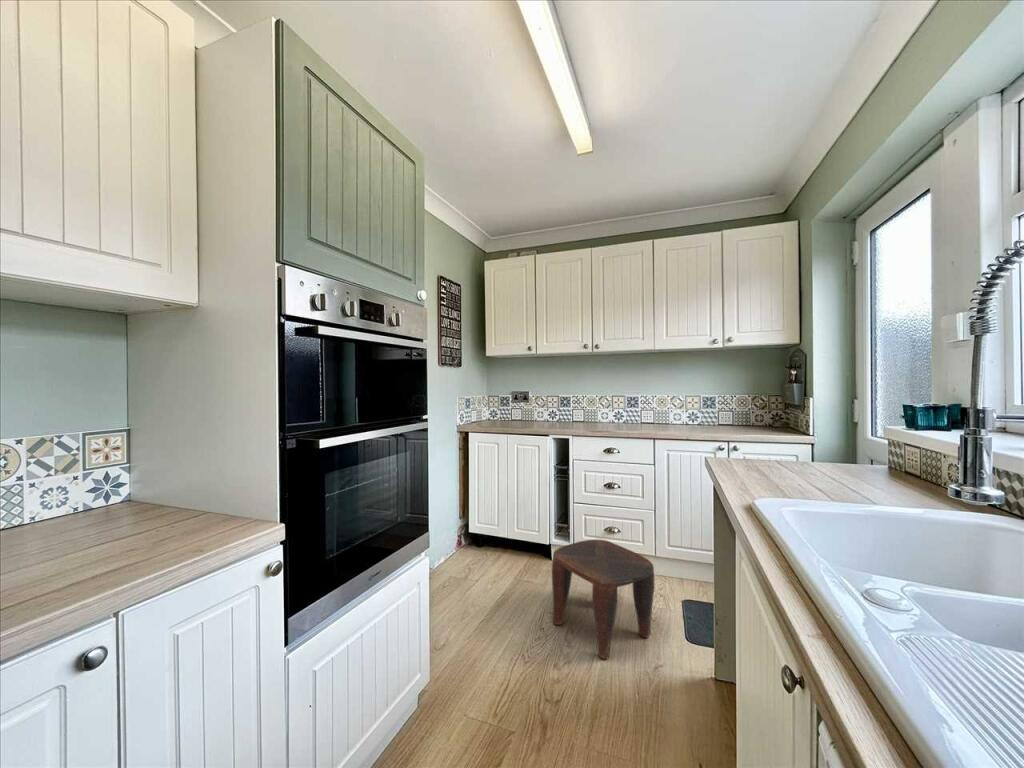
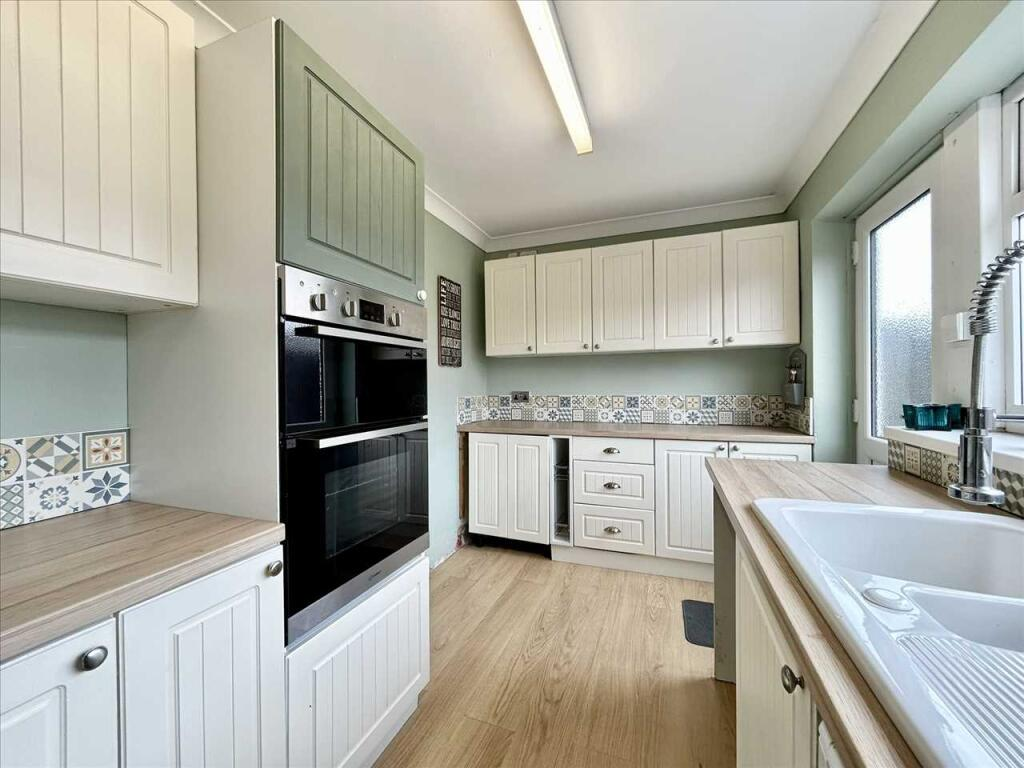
- stool [551,538,656,660]
